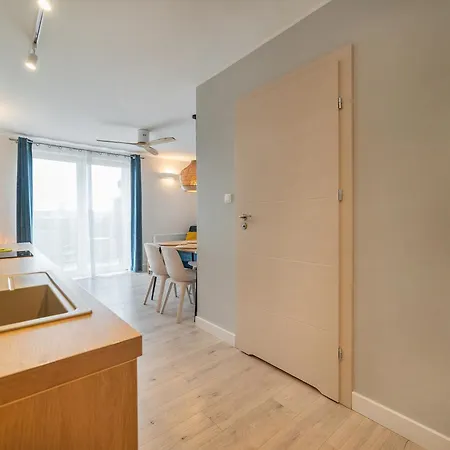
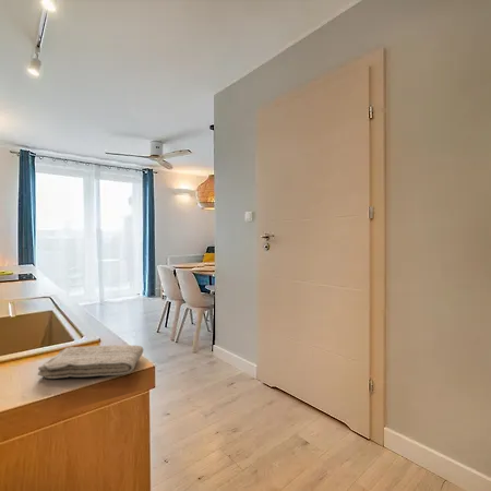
+ washcloth [37,344,144,380]
